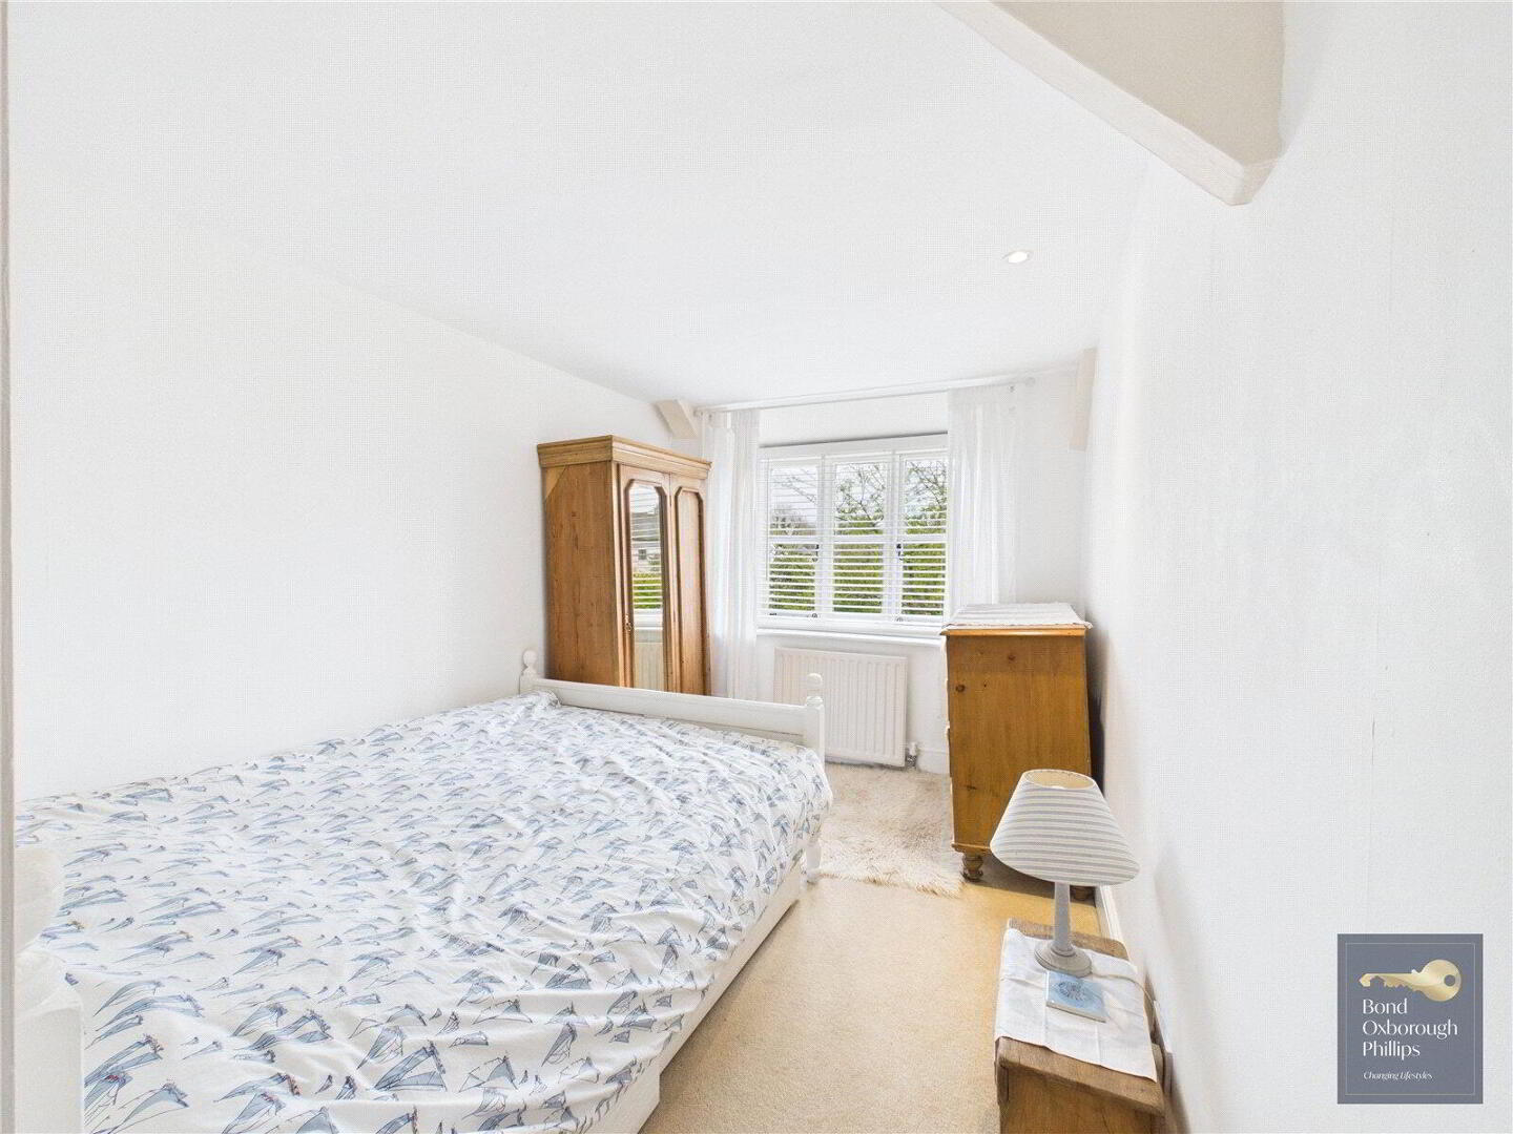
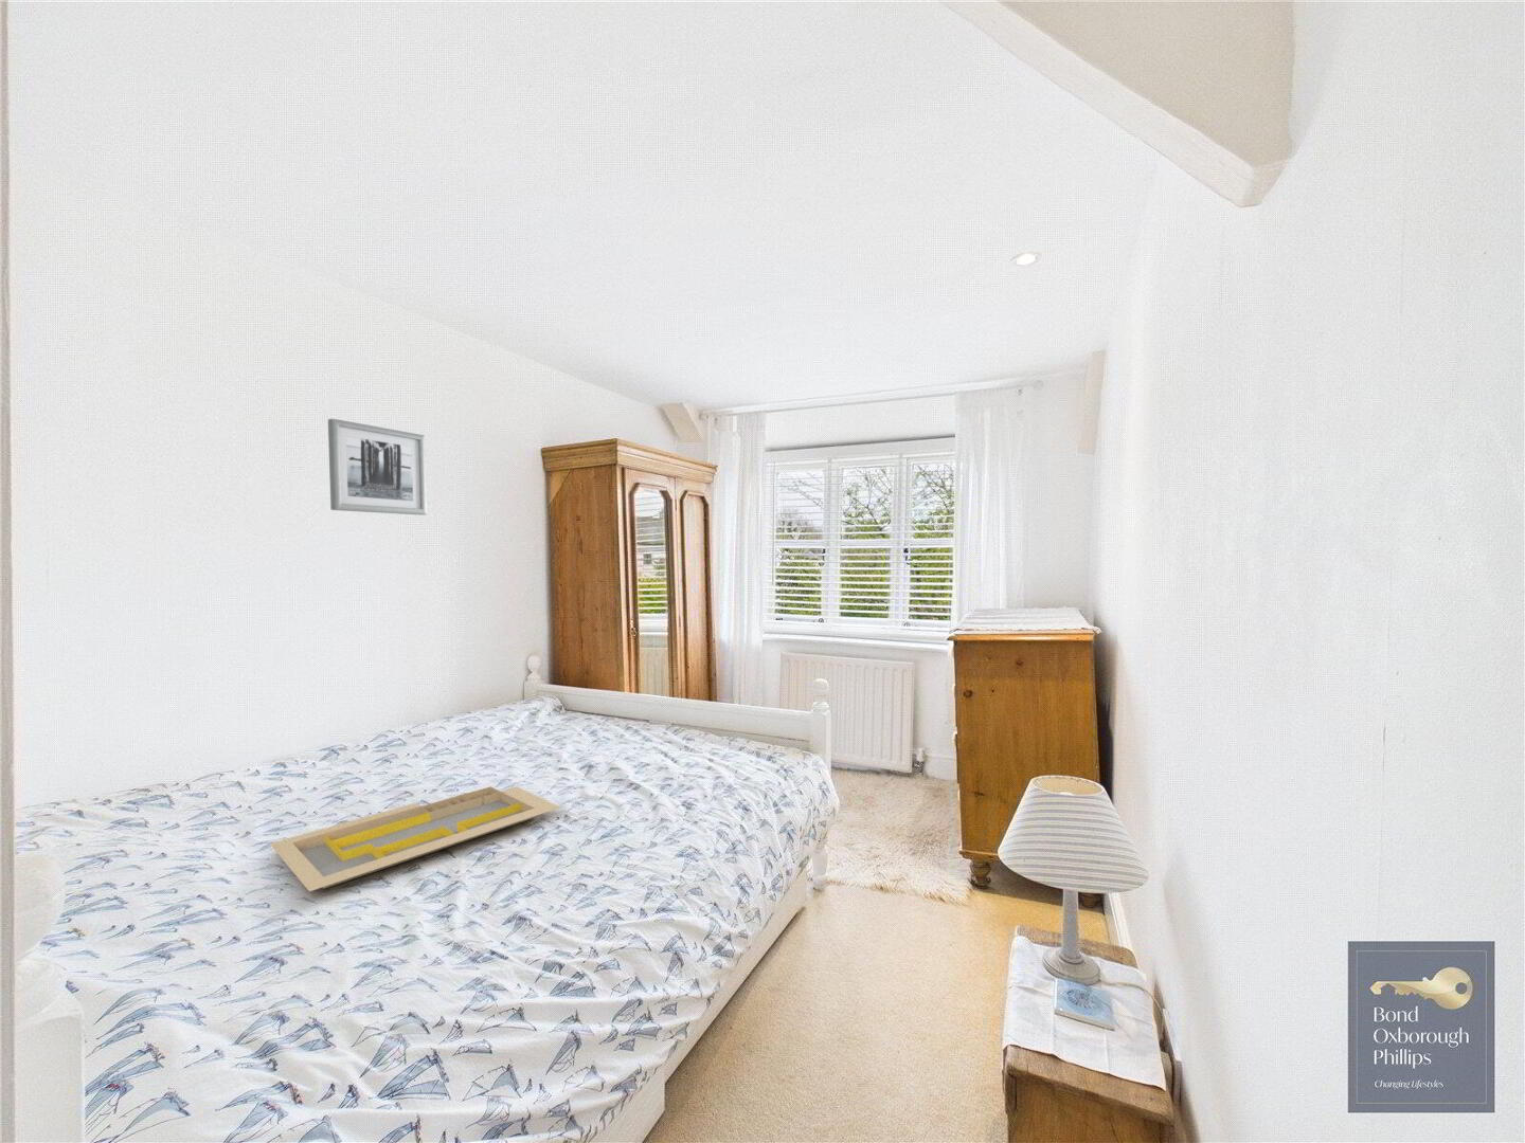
+ serving tray [269,785,561,892]
+ wall art [328,418,427,516]
